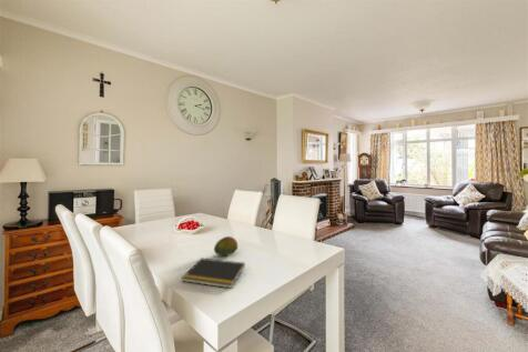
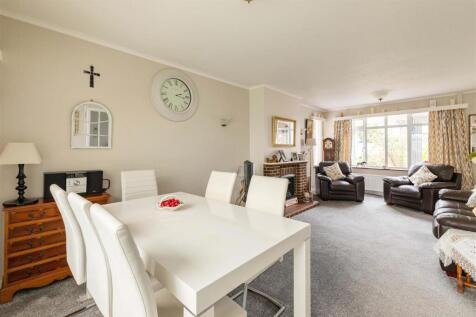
- notepad [180,257,246,289]
- fruit [213,235,238,257]
